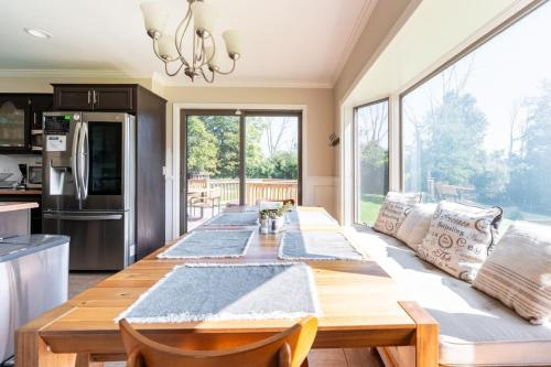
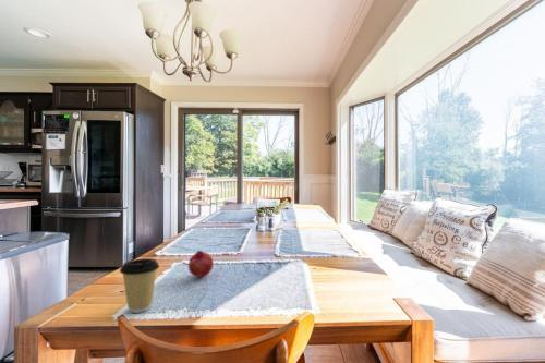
+ coffee cup [119,257,160,314]
+ fruit [187,250,215,278]
